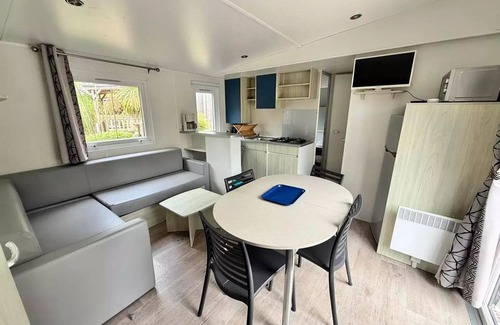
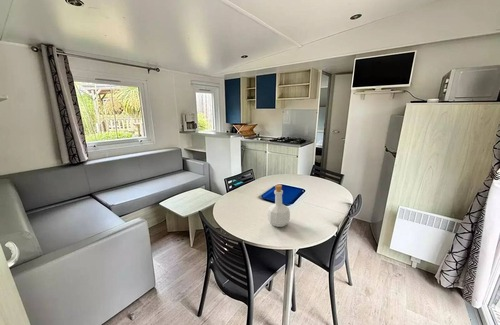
+ bottle [267,184,291,228]
